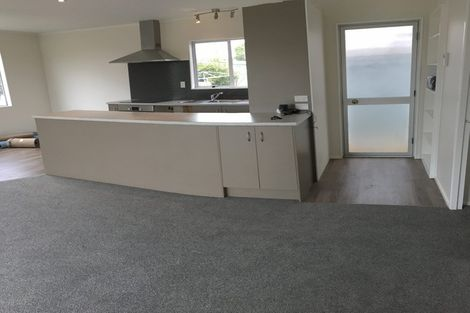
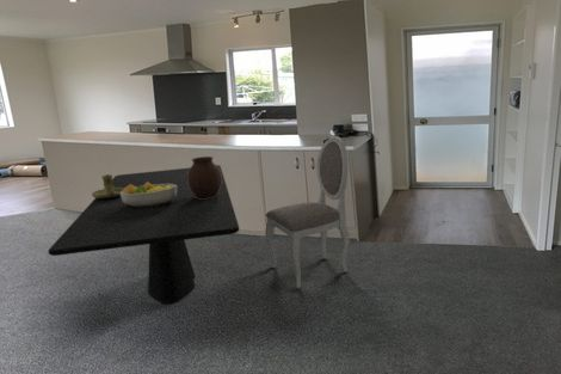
+ dining table [47,164,240,306]
+ fruit bowl [119,182,177,207]
+ vase [187,155,222,200]
+ dining chair [265,136,351,290]
+ candle holder [91,173,125,198]
